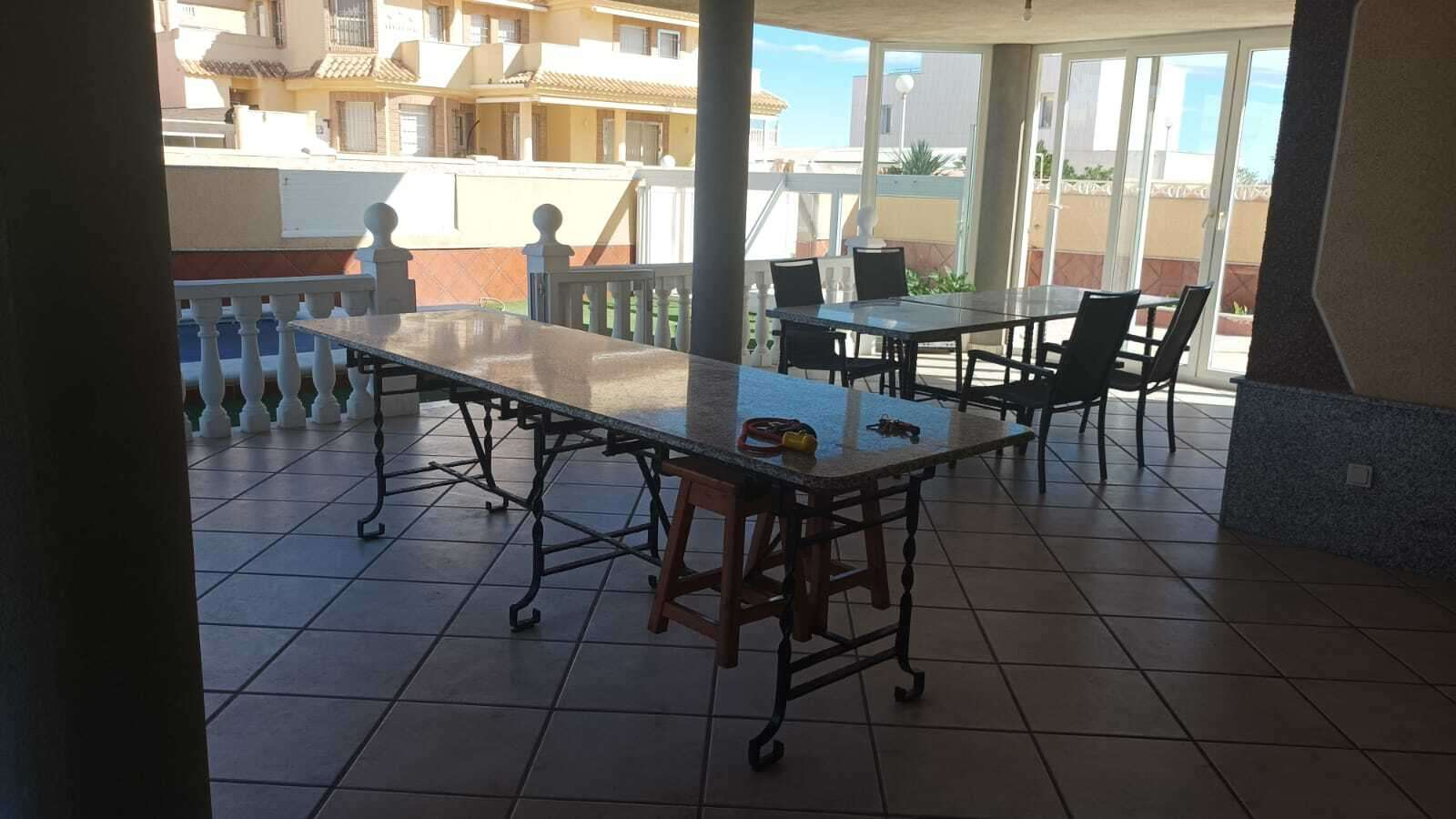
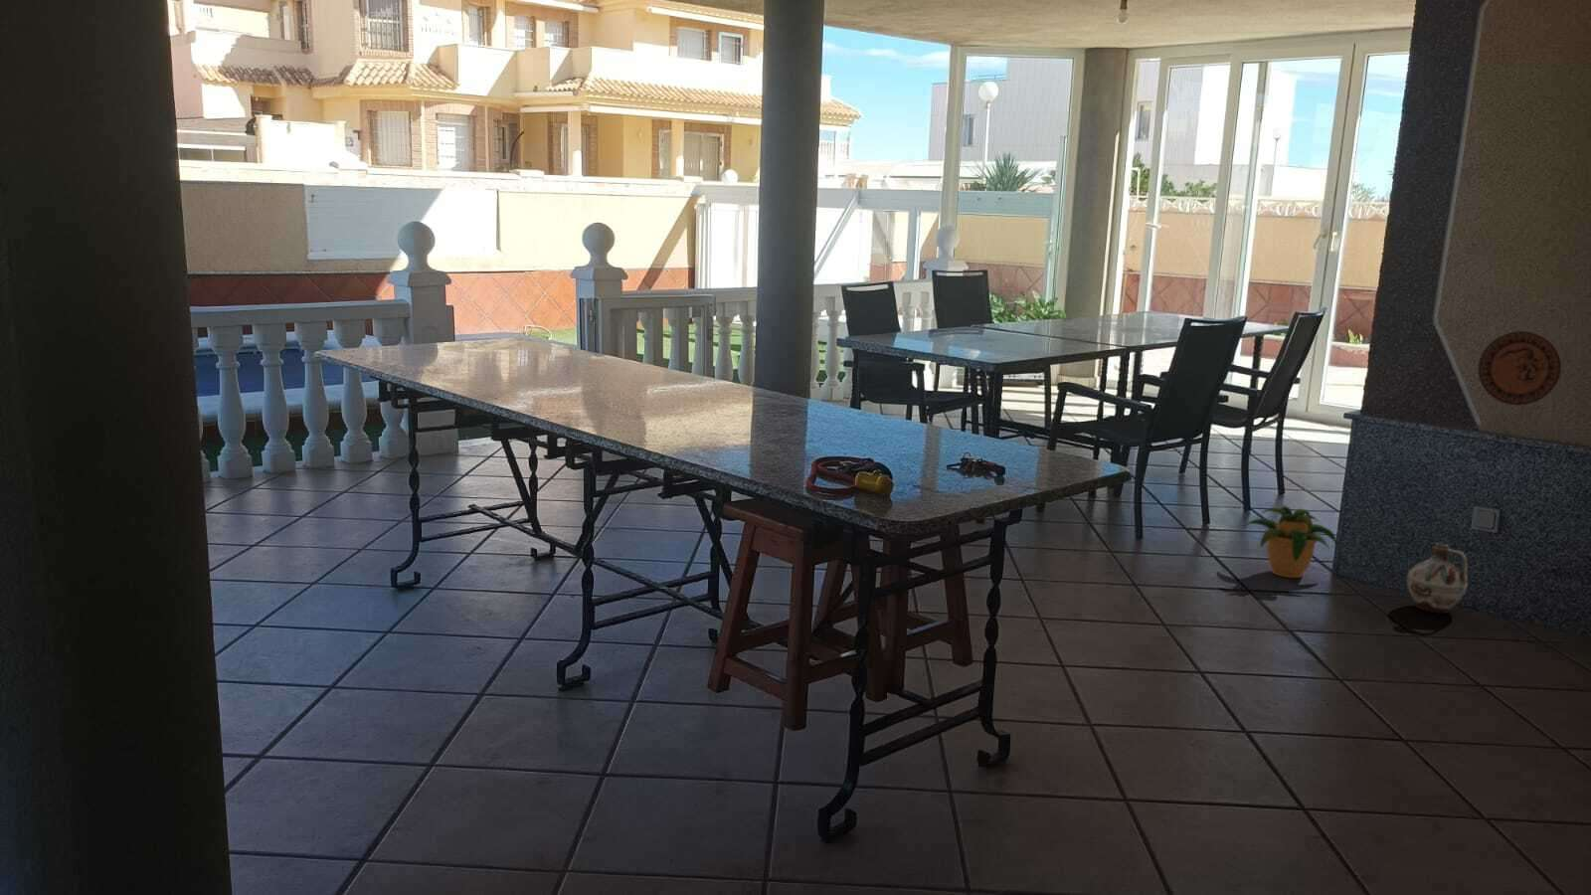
+ potted plant [1244,503,1339,579]
+ ceramic jug [1406,542,1469,614]
+ decorative plate [1477,330,1563,407]
